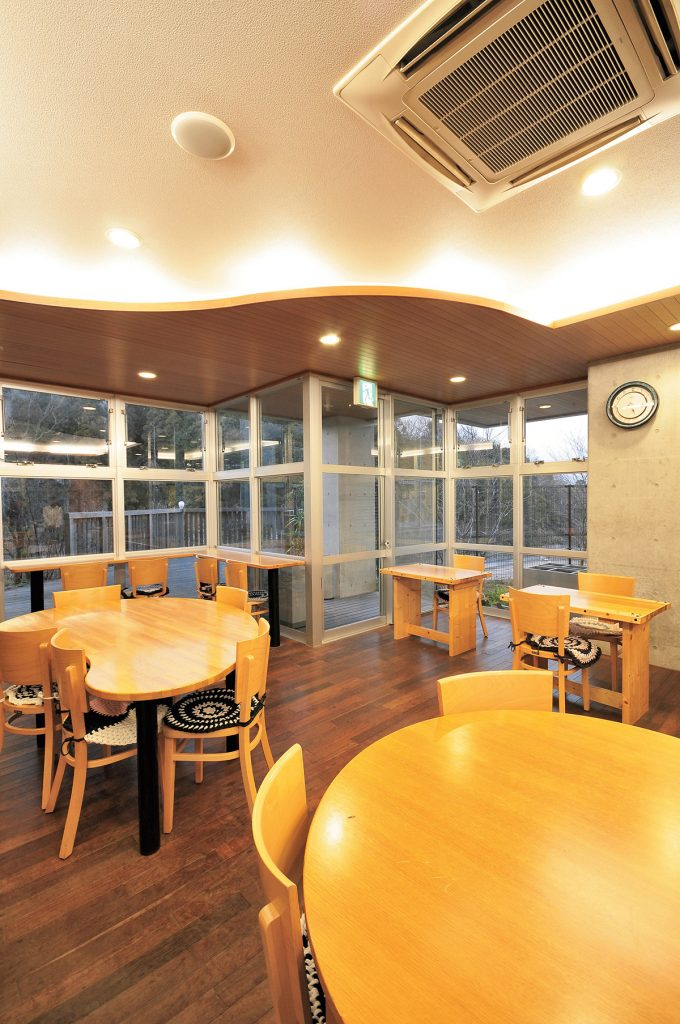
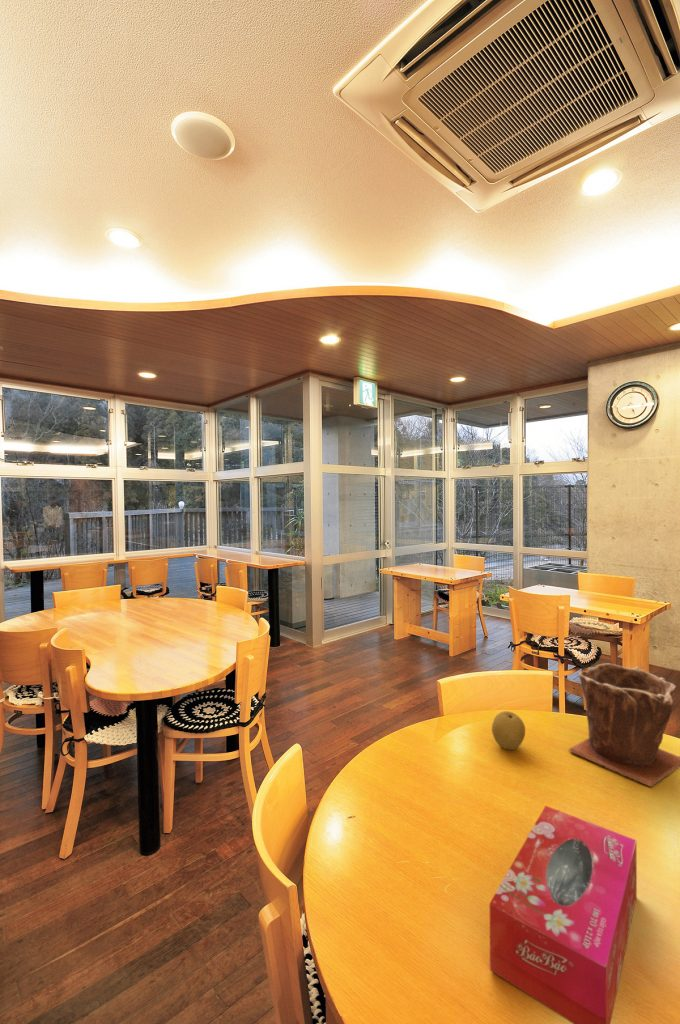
+ tissue box [489,805,638,1024]
+ plant pot [568,663,680,788]
+ fruit [491,710,526,751]
